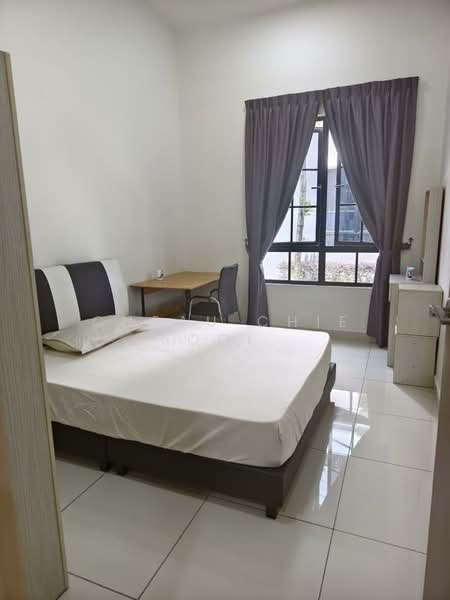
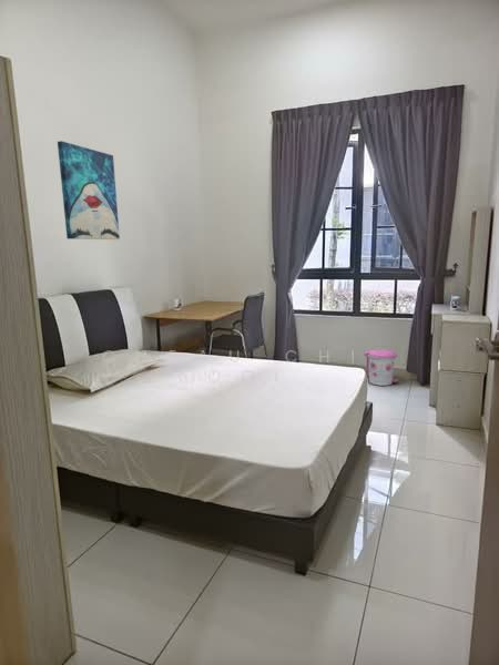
+ wall art [57,140,121,241]
+ trash can [363,348,399,387]
